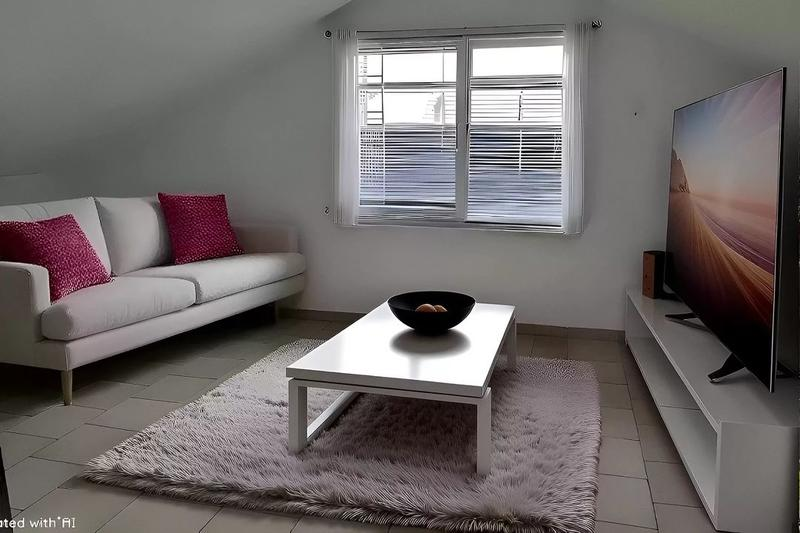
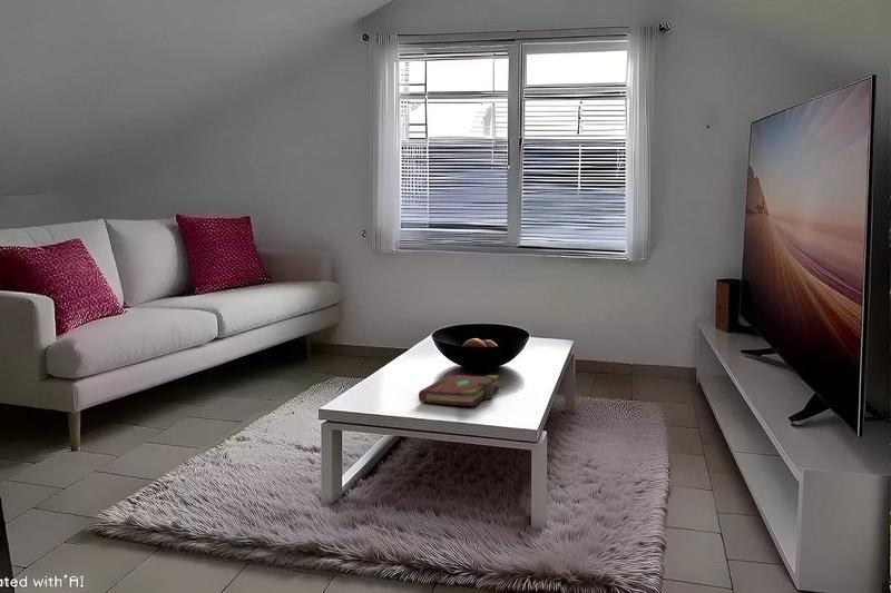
+ book [418,374,500,407]
